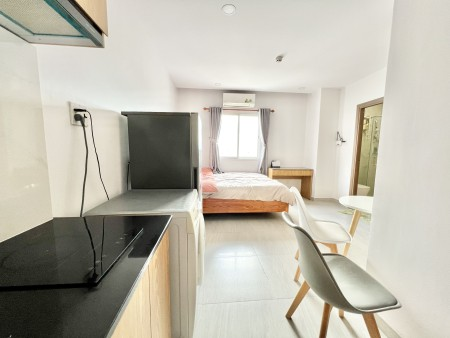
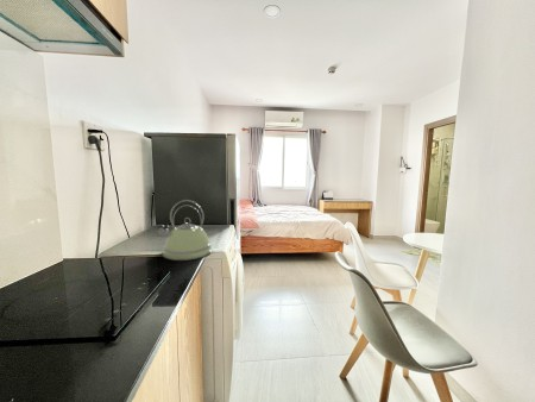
+ kettle [155,199,213,262]
